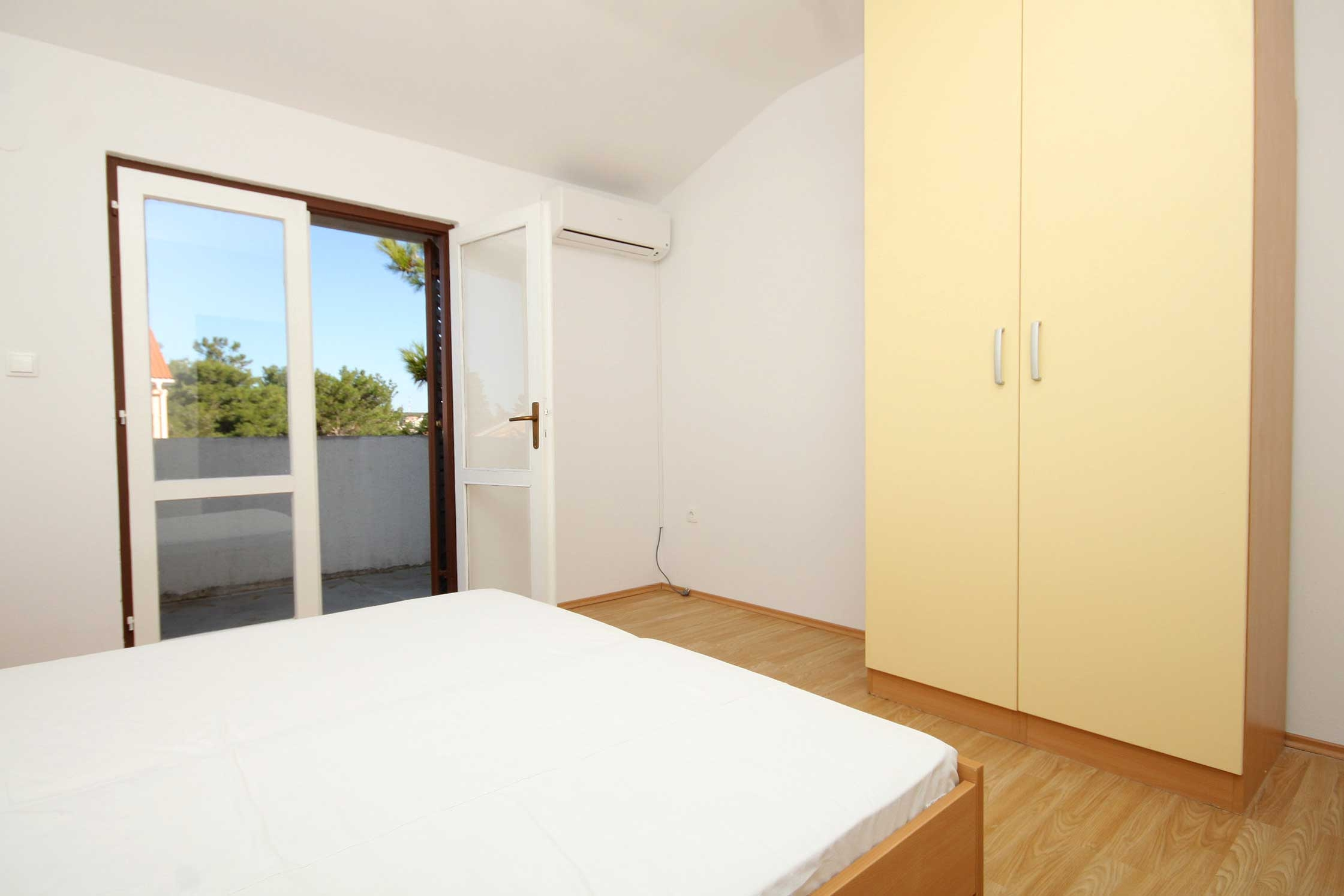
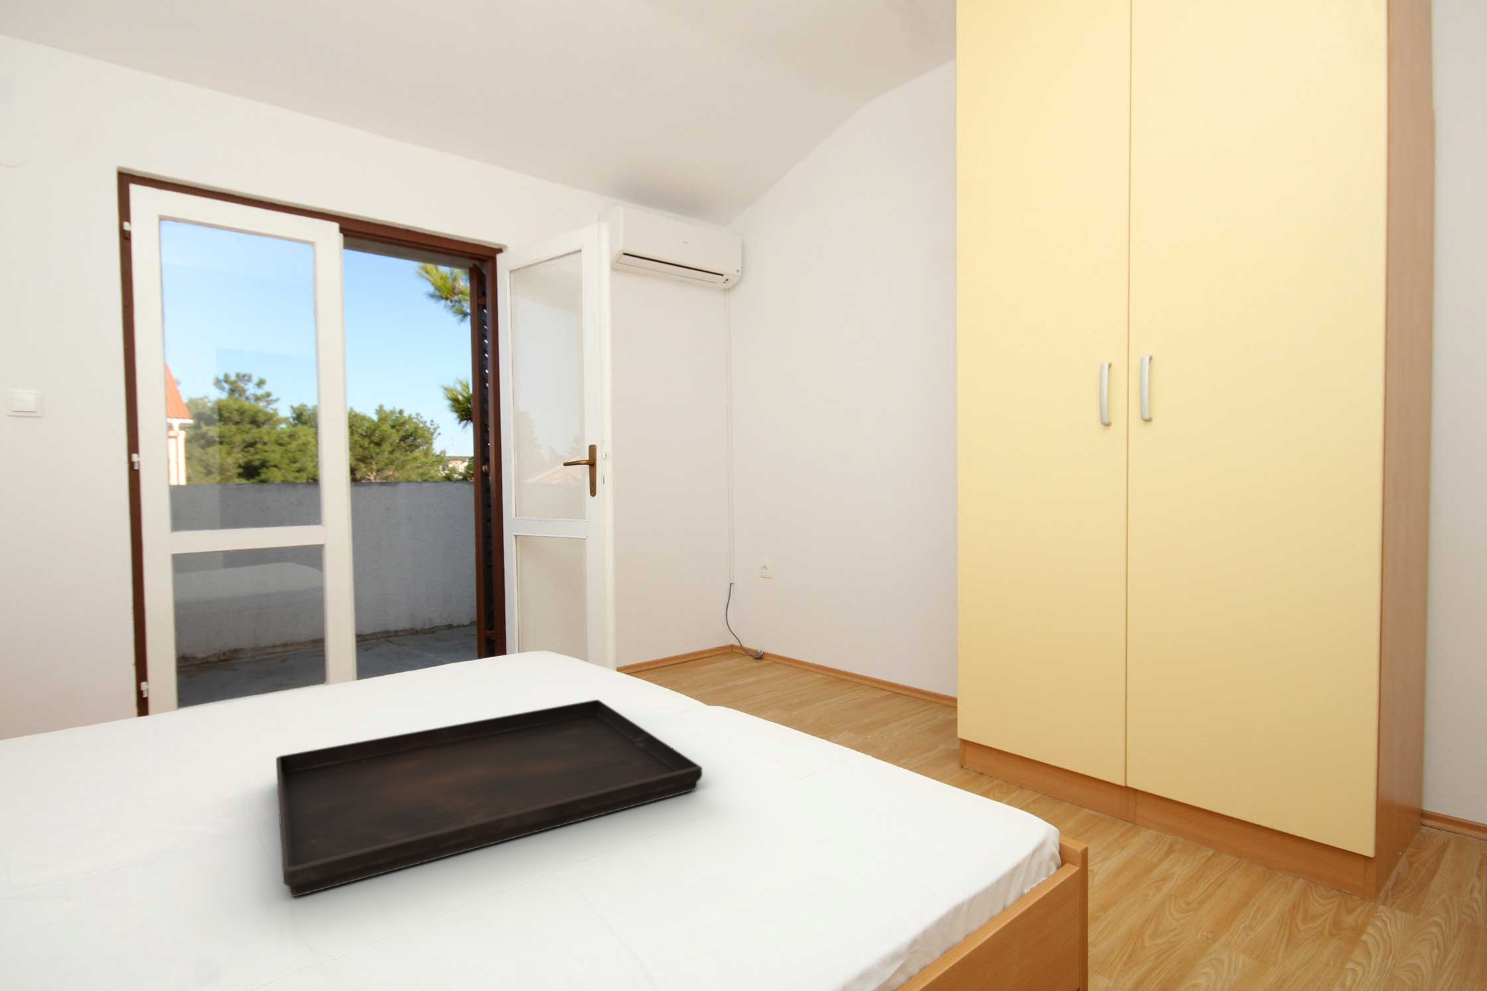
+ serving tray [275,699,703,897]
